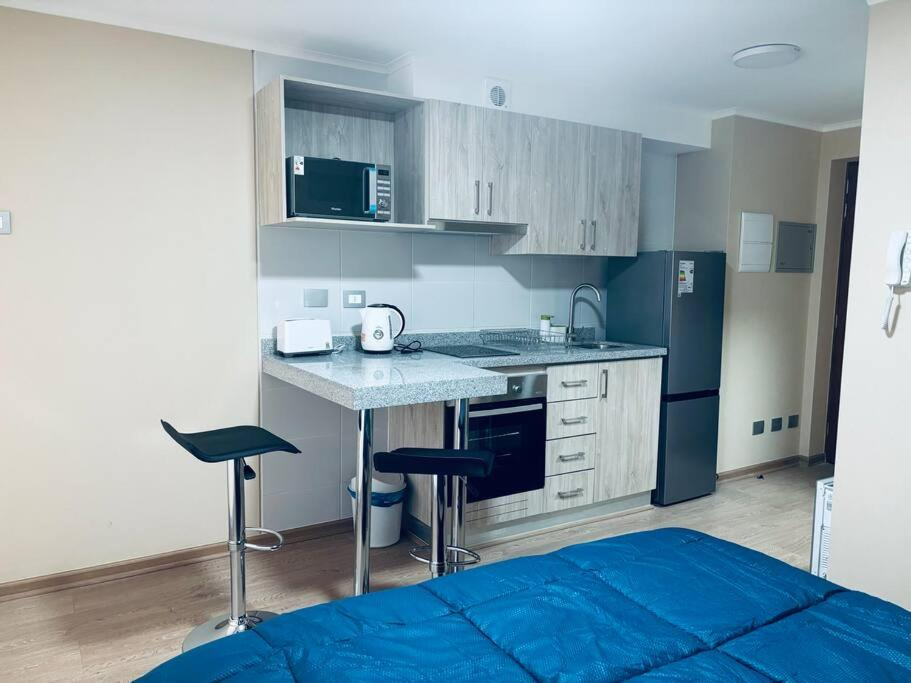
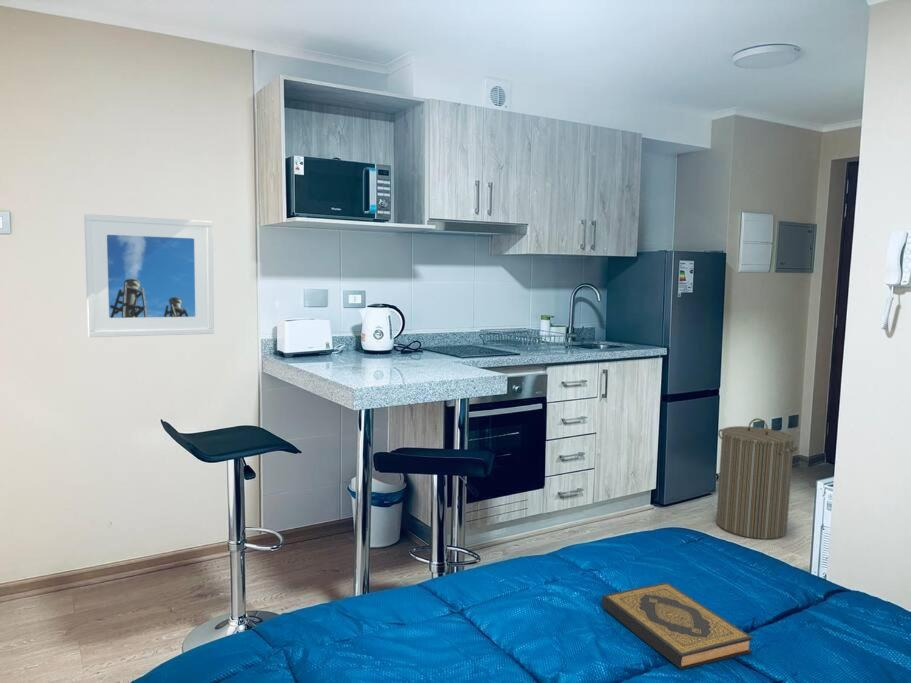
+ hardback book [601,582,754,670]
+ laundry hamper [715,417,799,540]
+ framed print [83,213,215,338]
